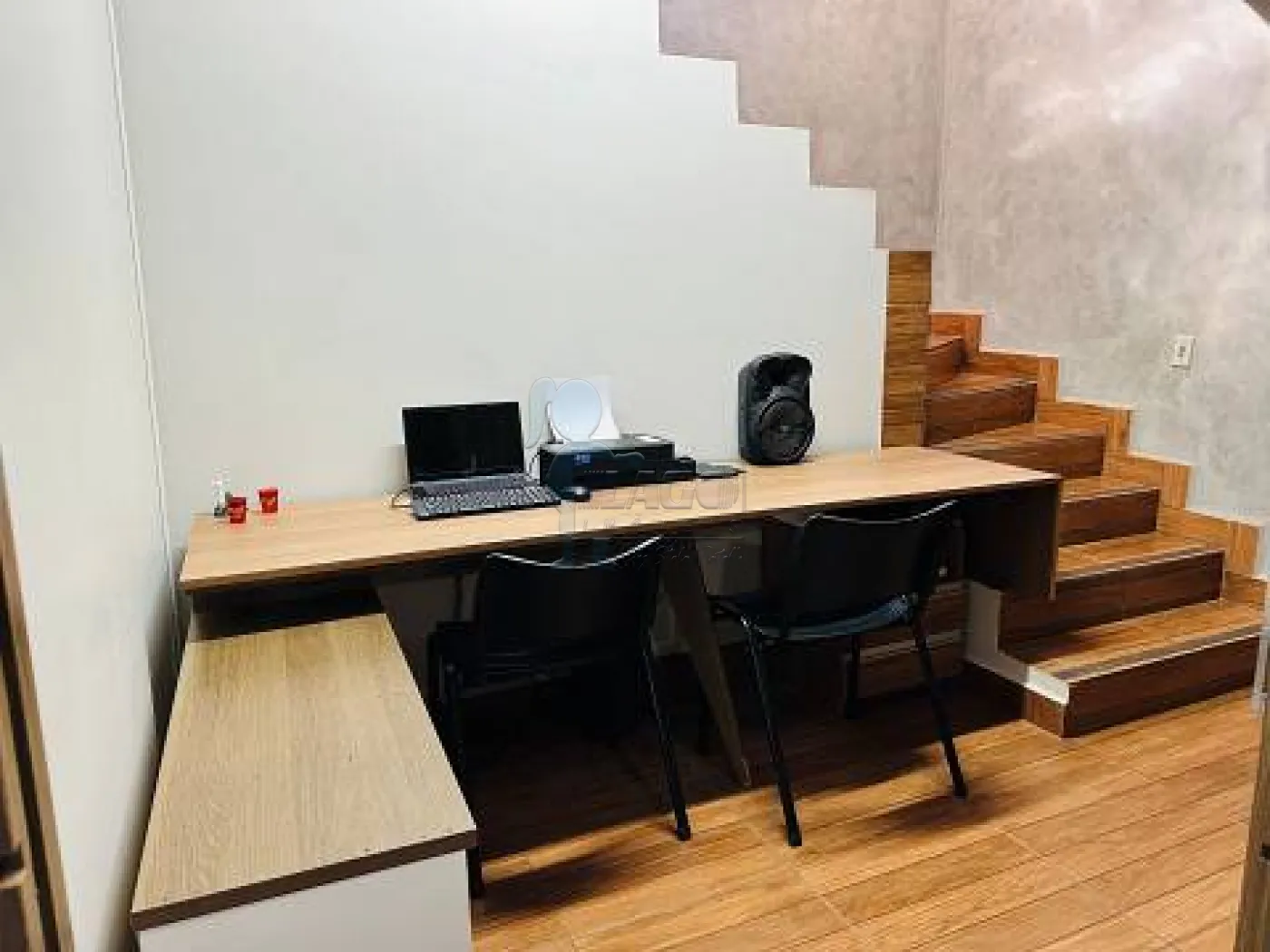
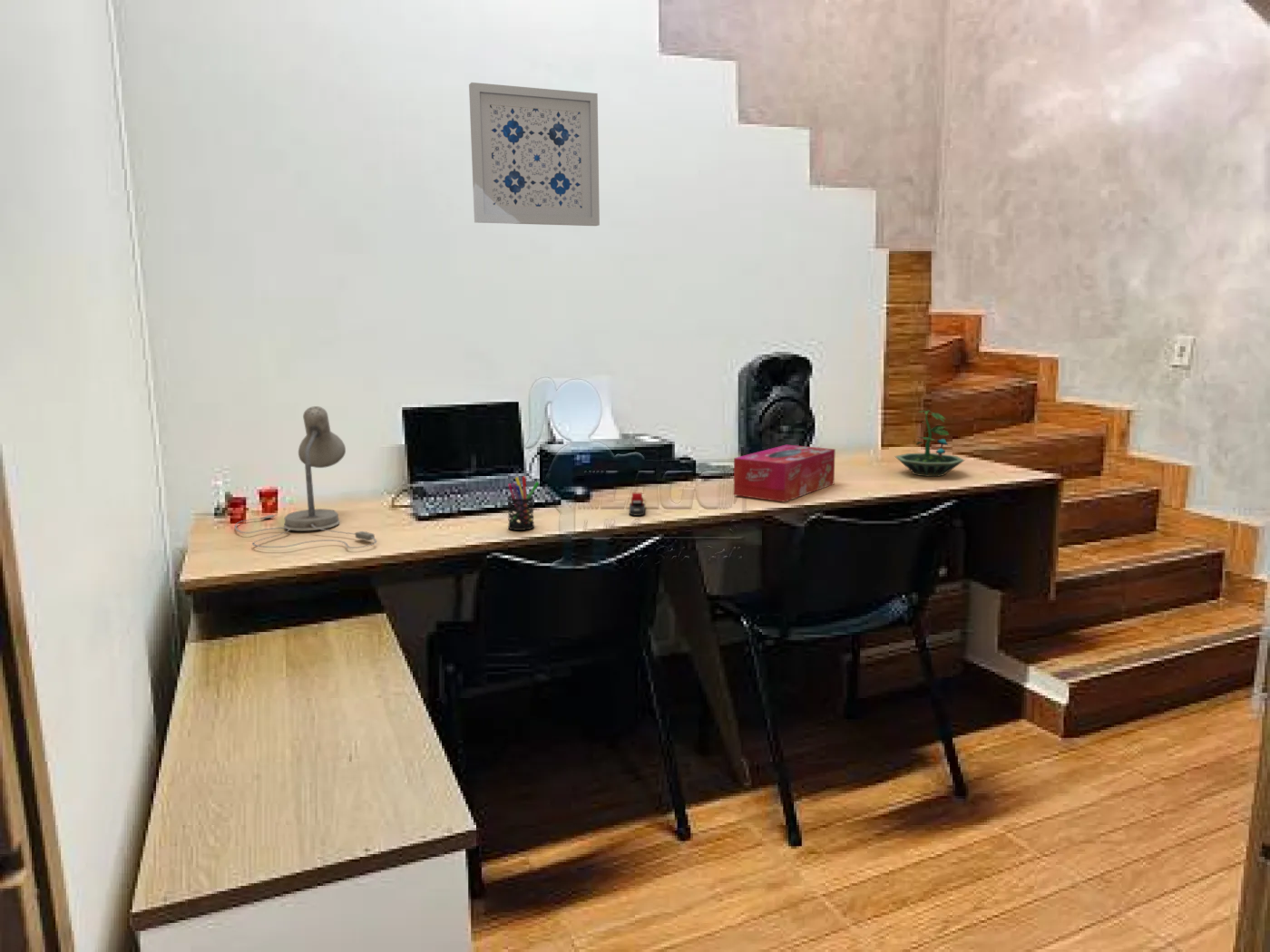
+ wall art [468,82,601,227]
+ desk lamp [234,405,377,549]
+ stapler [629,492,646,516]
+ terrarium [894,409,965,477]
+ pen holder [506,476,541,531]
+ tissue box [733,444,836,503]
